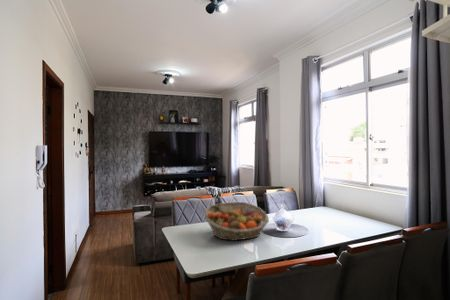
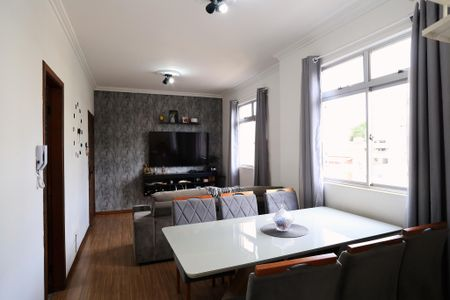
- fruit basket [203,201,270,242]
